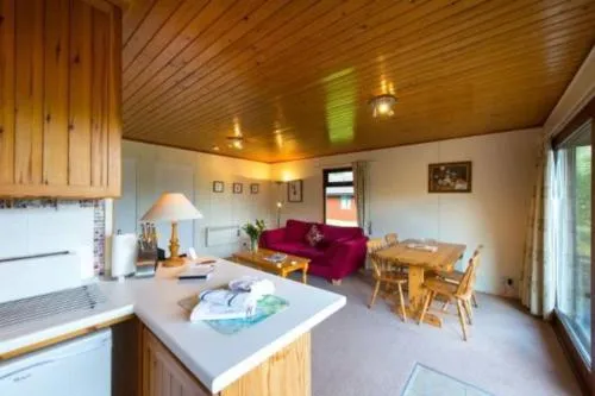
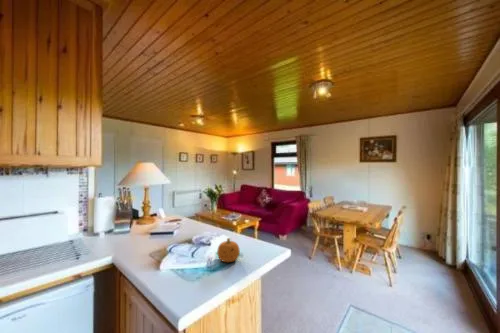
+ fruit [216,237,241,263]
